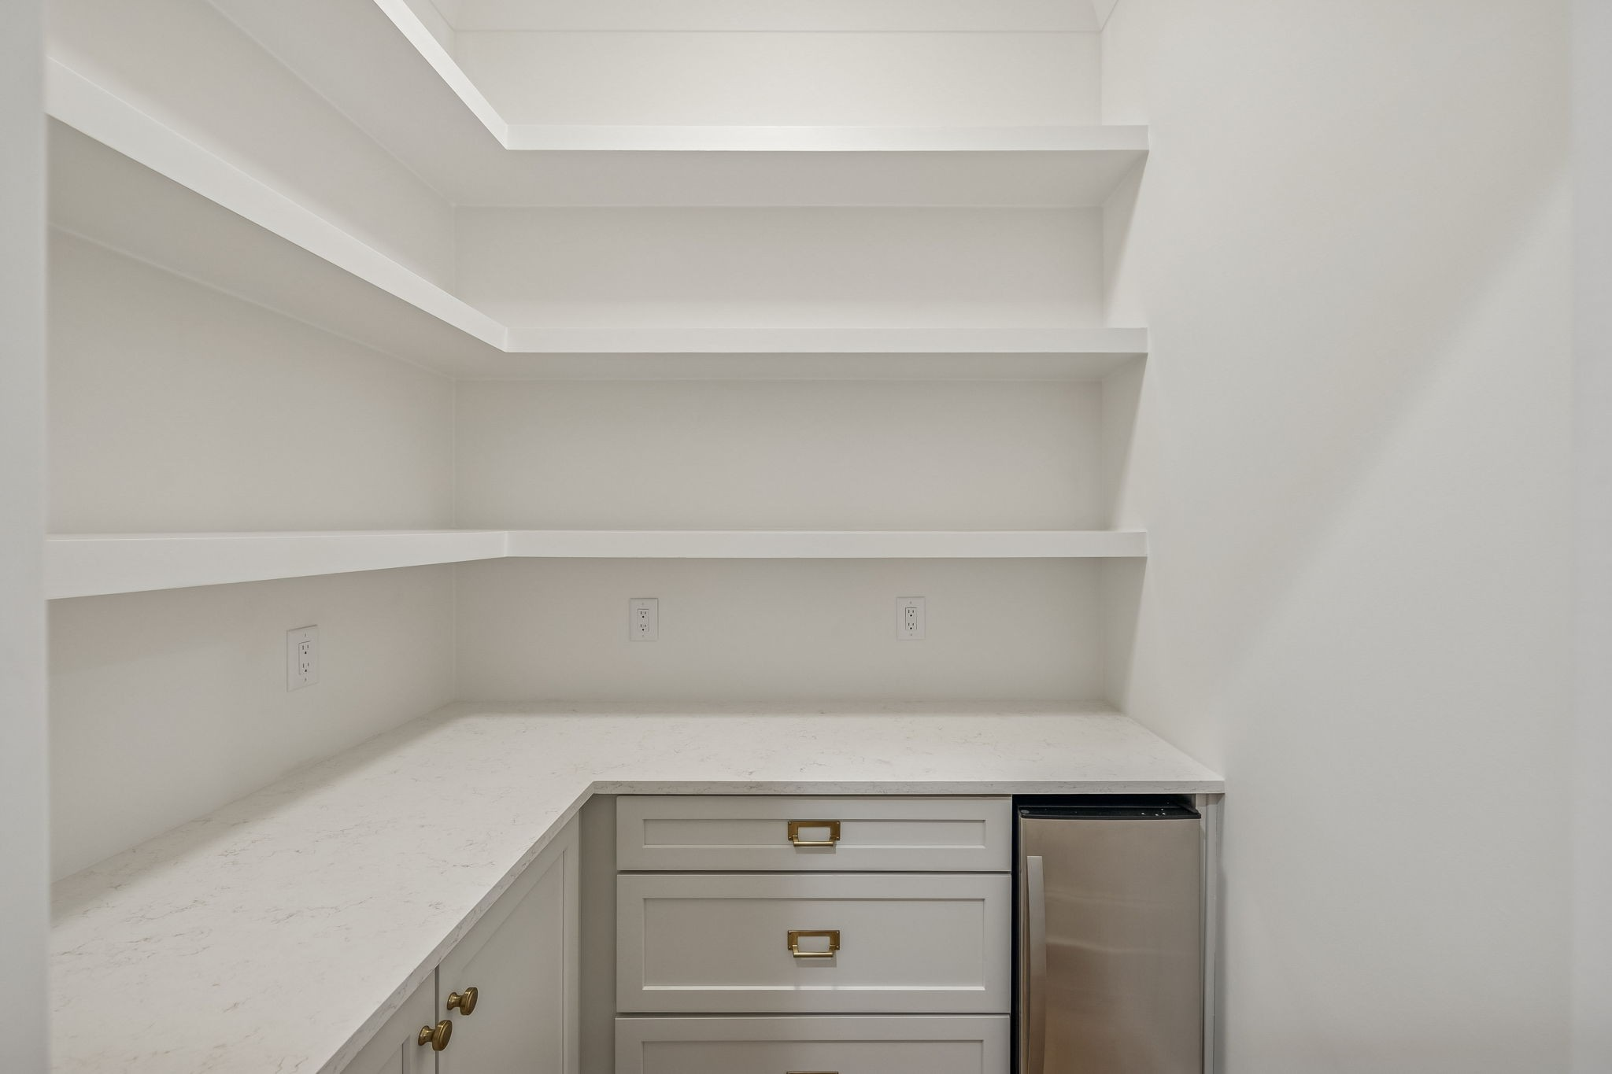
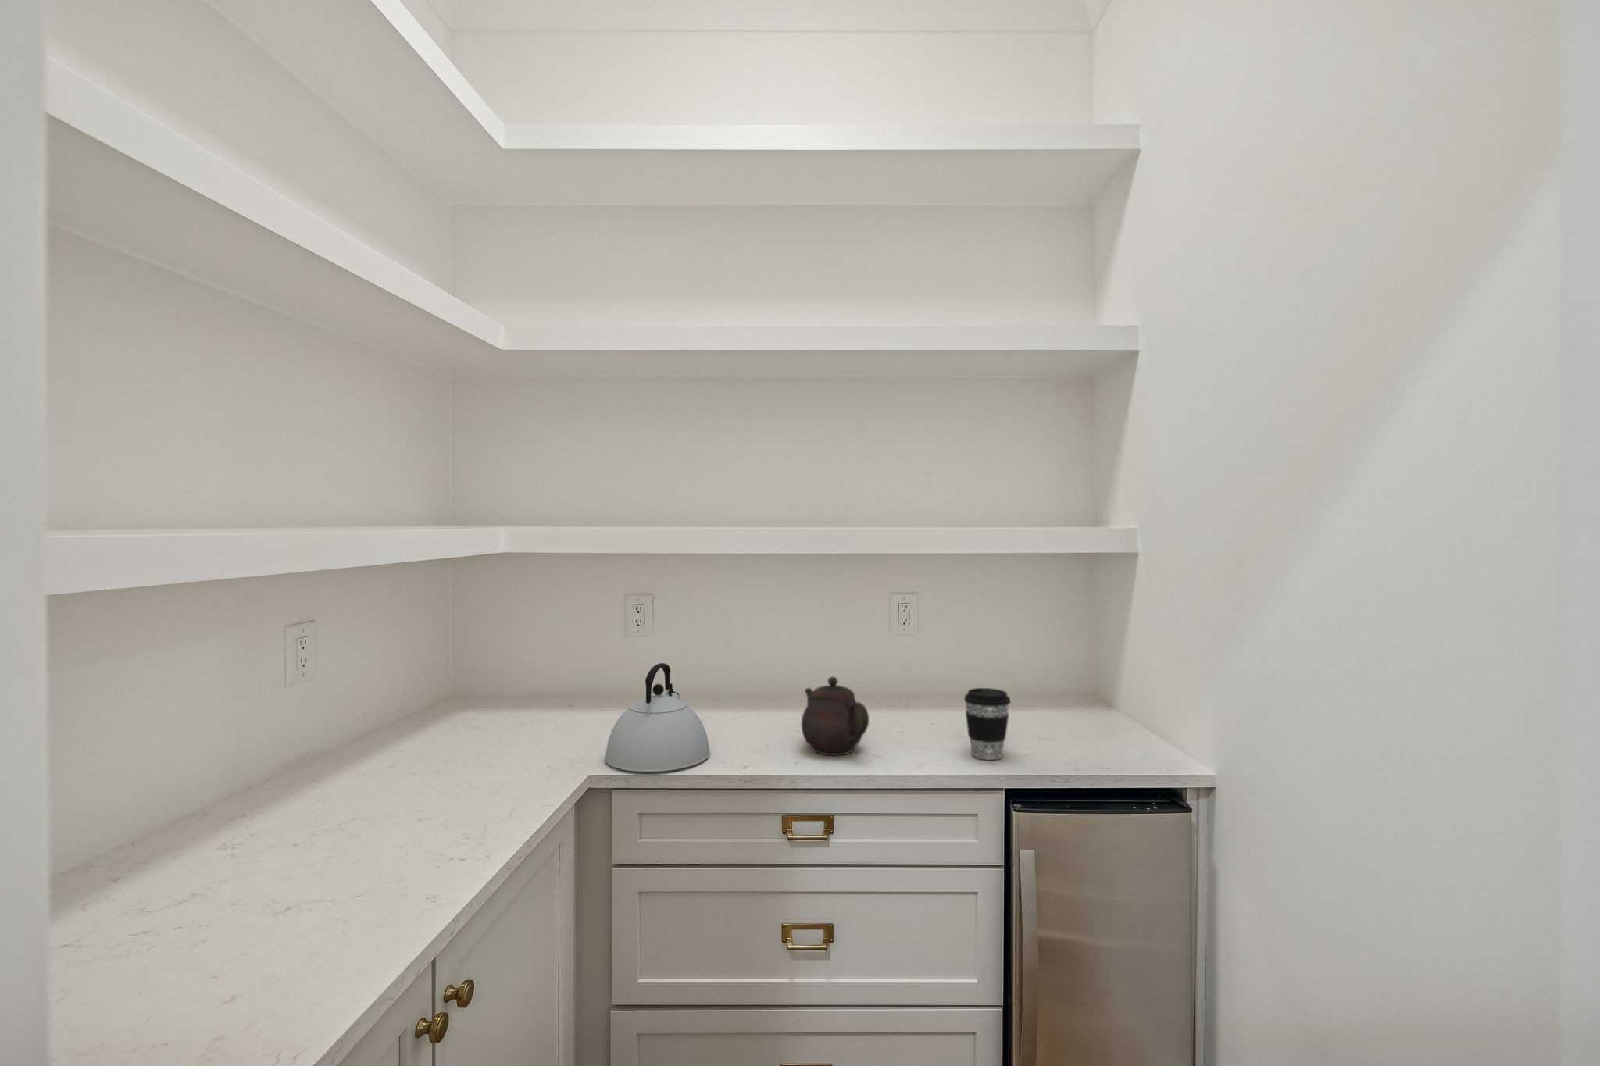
+ kettle [604,663,711,773]
+ coffee cup [964,688,1011,760]
+ teapot [801,676,870,755]
